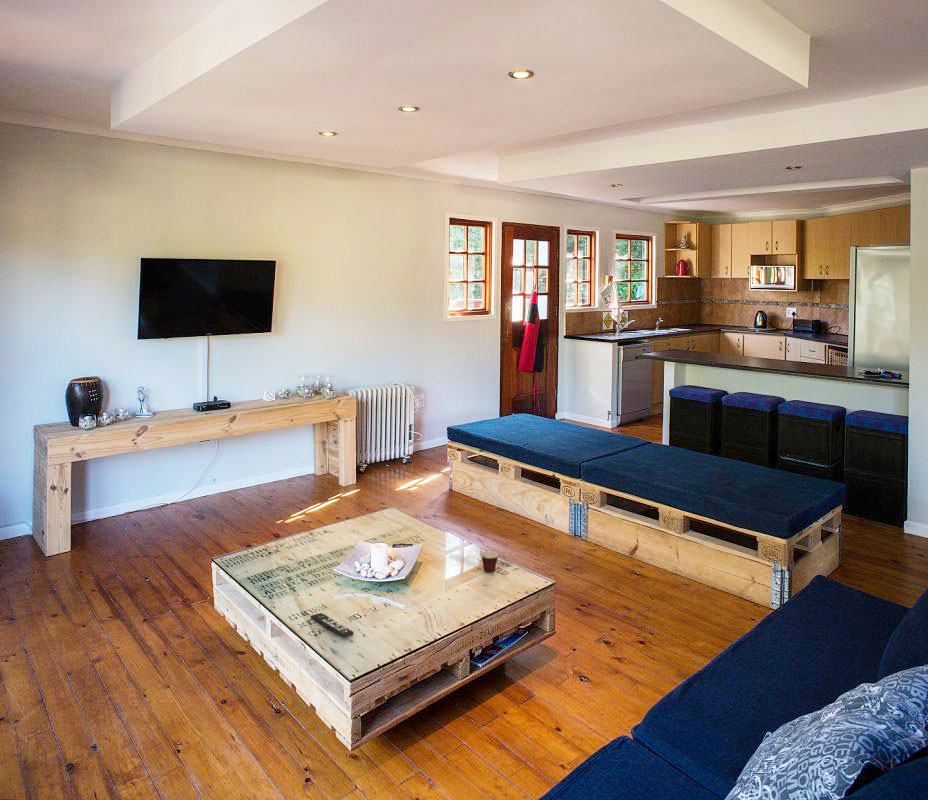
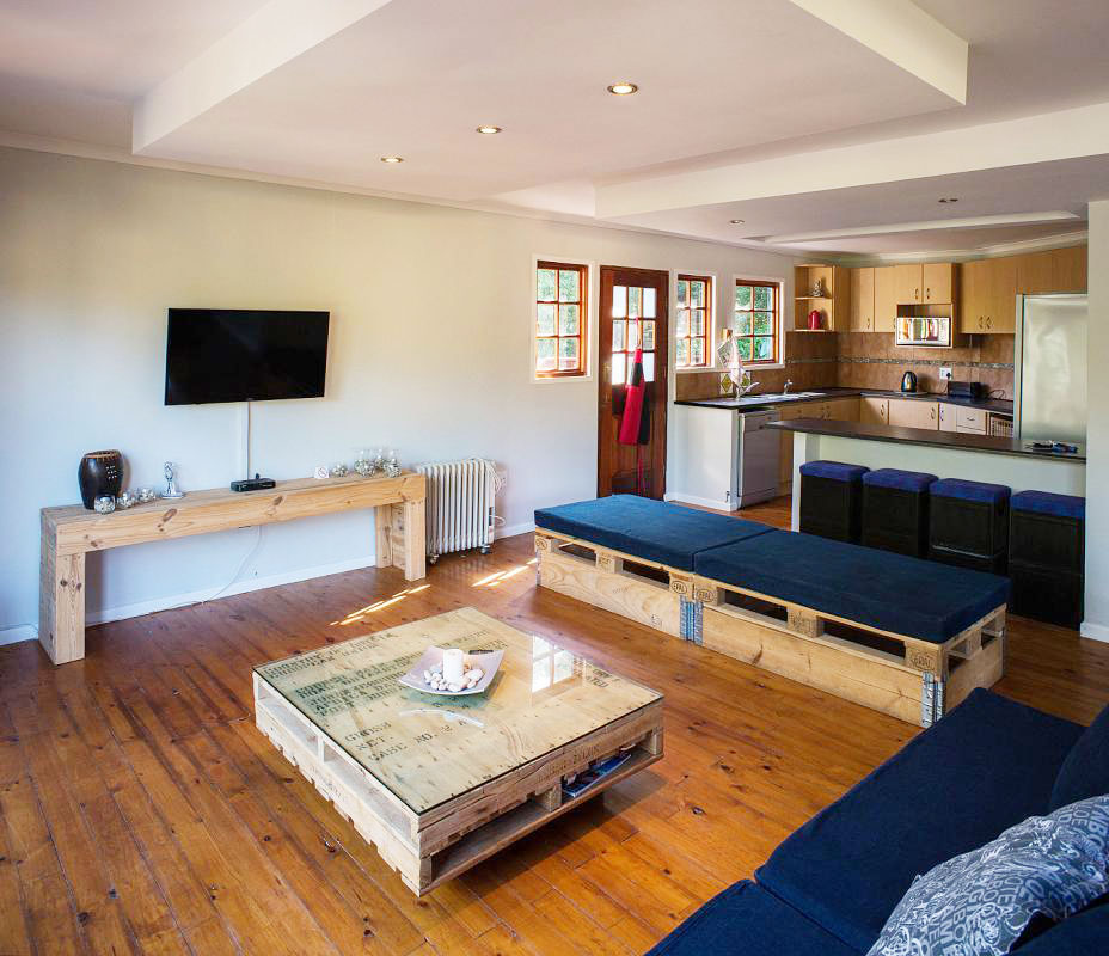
- cup [476,536,499,573]
- remote control [310,612,354,639]
